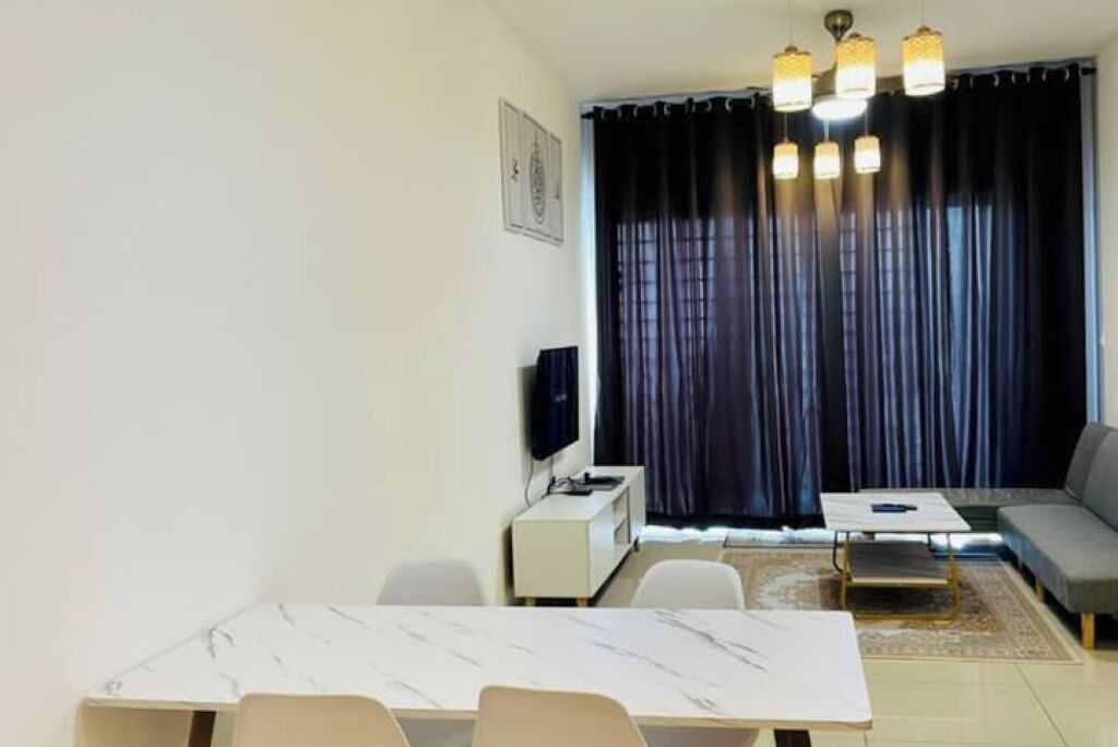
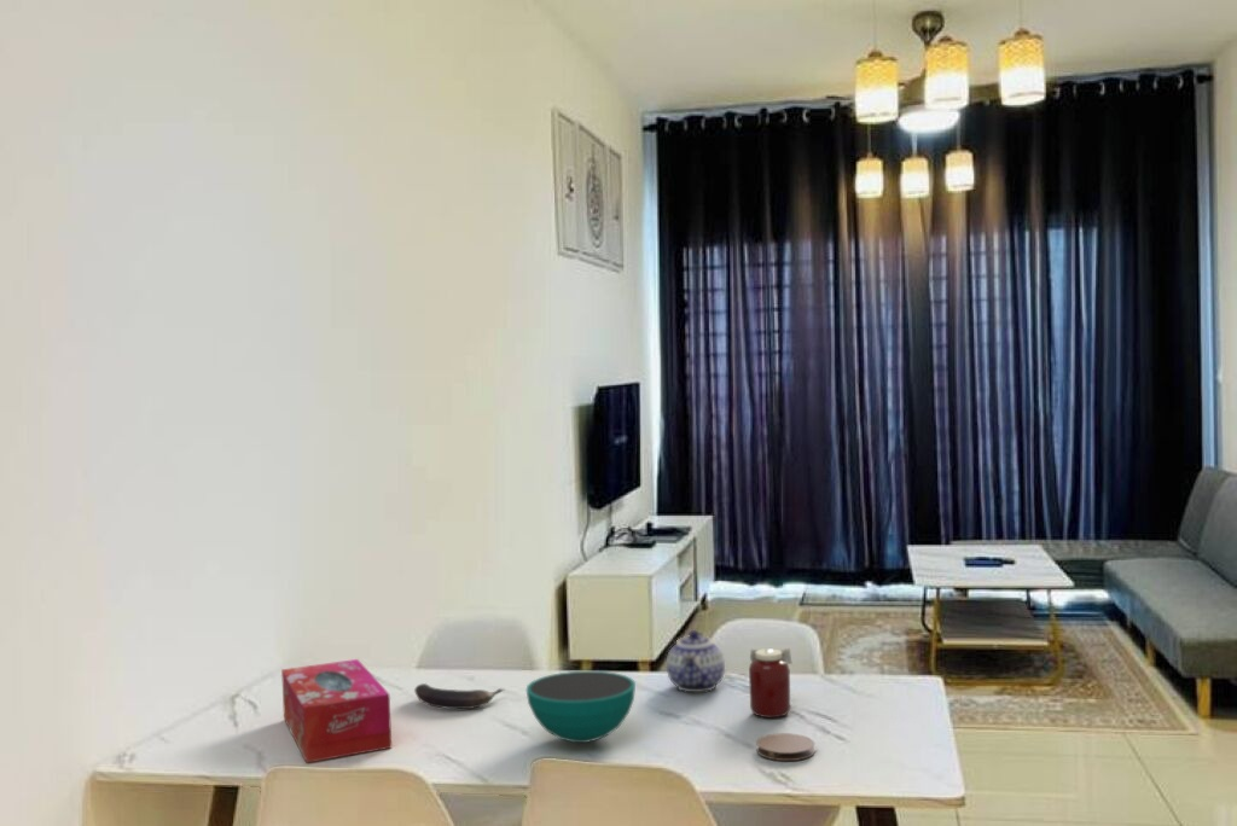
+ bowl [525,670,637,744]
+ banana [413,682,505,710]
+ teapot [666,629,726,693]
+ jar [748,647,794,719]
+ tissue box [280,658,393,764]
+ coaster [755,732,817,762]
